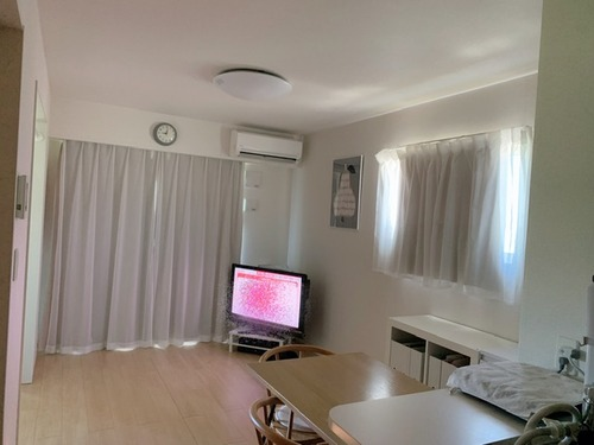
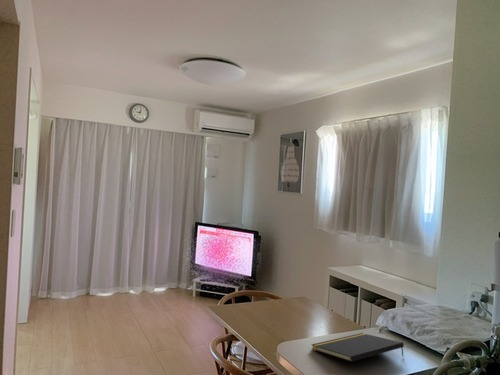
+ notepad [310,332,405,363]
